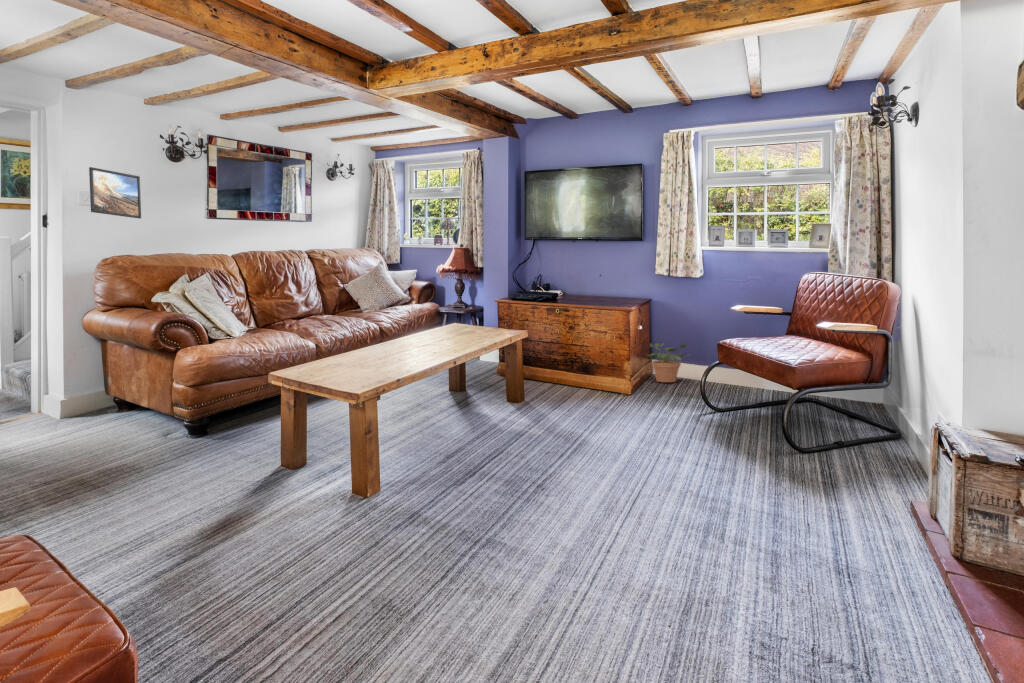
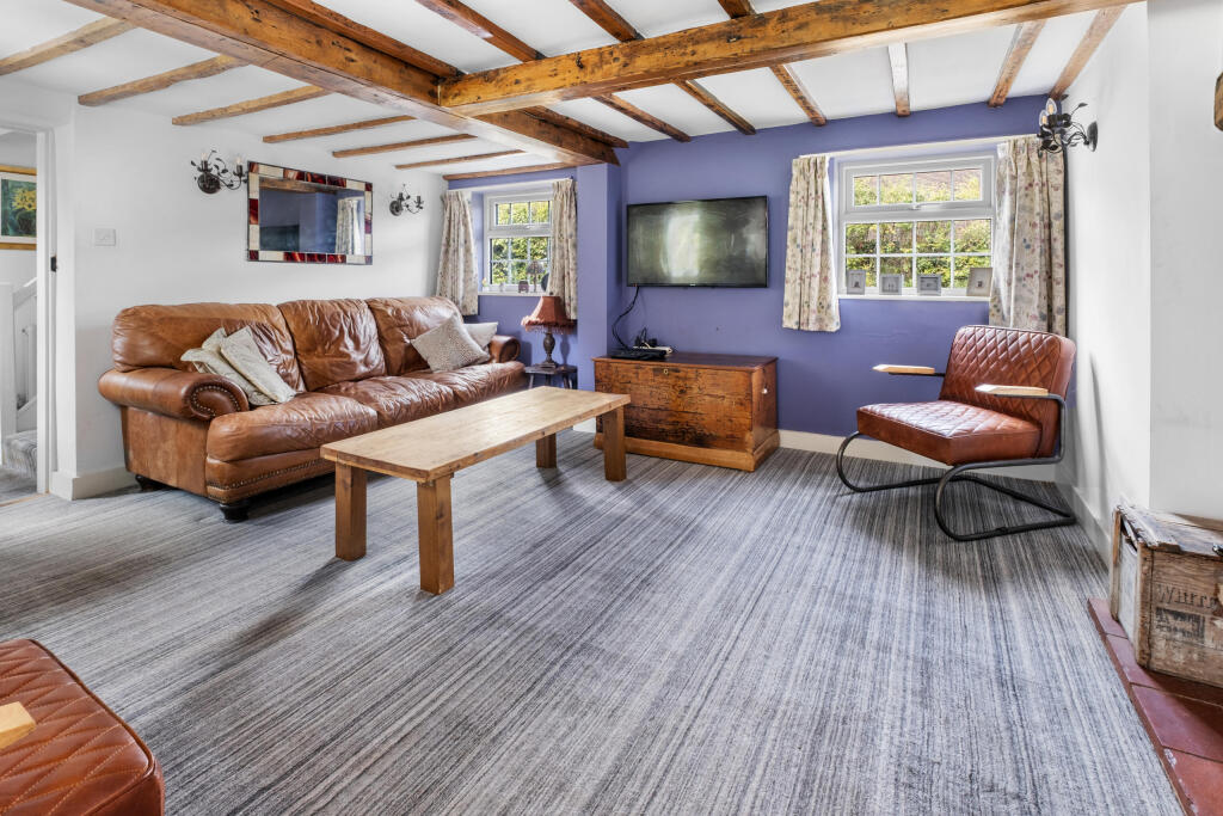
- potted plant [645,342,691,383]
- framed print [88,166,142,219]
